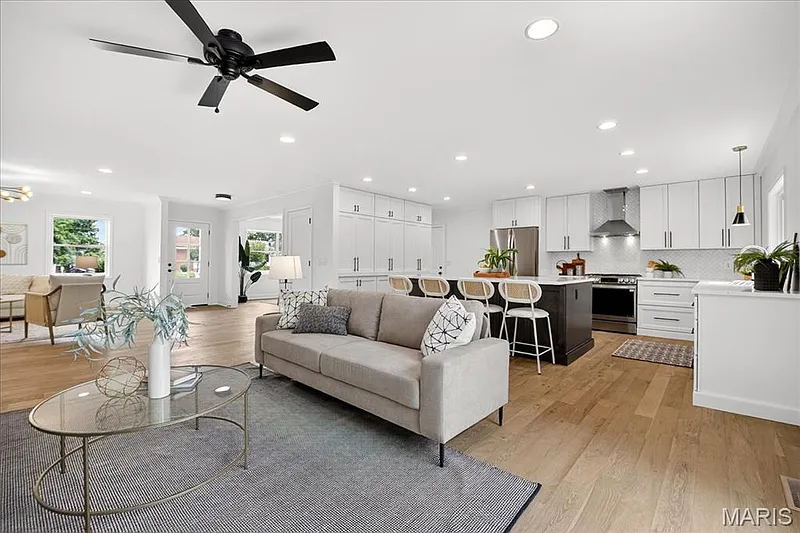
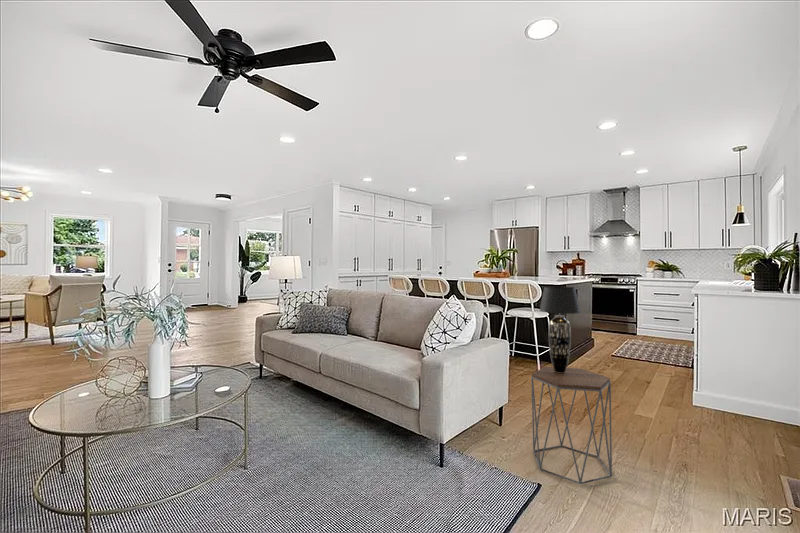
+ side table [530,366,613,485]
+ table lamp [538,286,582,373]
